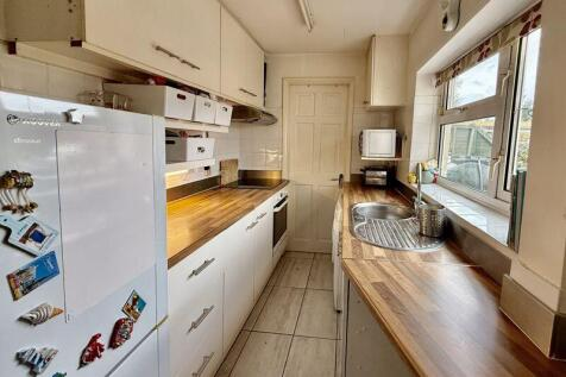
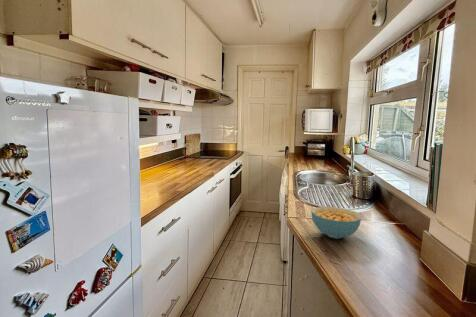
+ cereal bowl [310,206,363,240]
